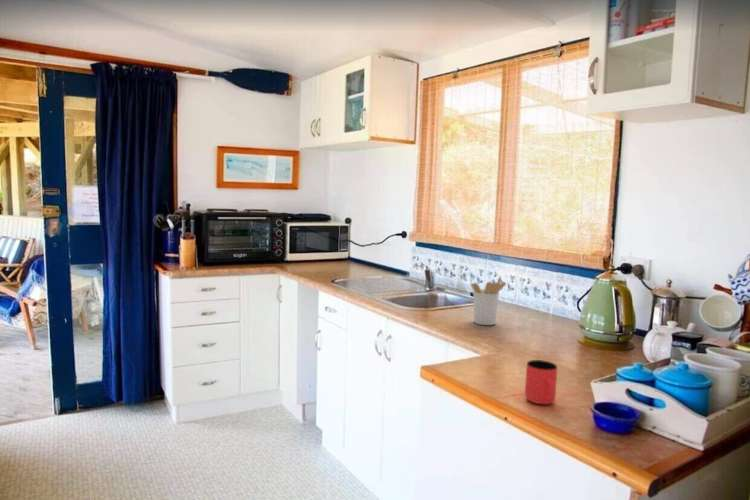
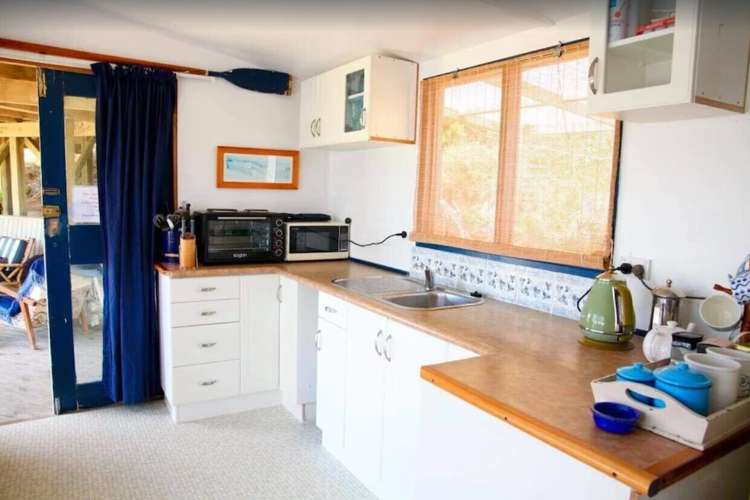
- cup [524,359,558,405]
- utensil holder [469,276,507,326]
